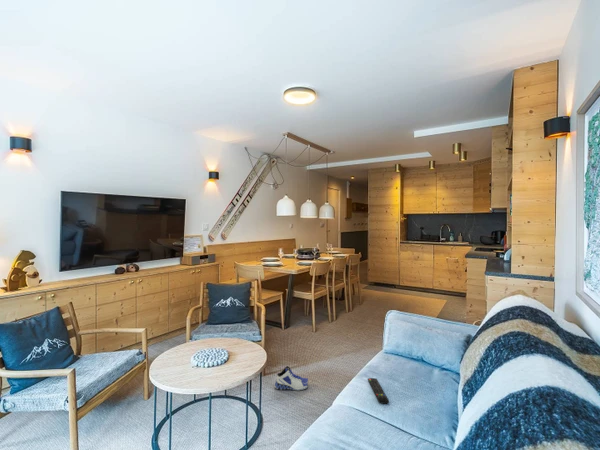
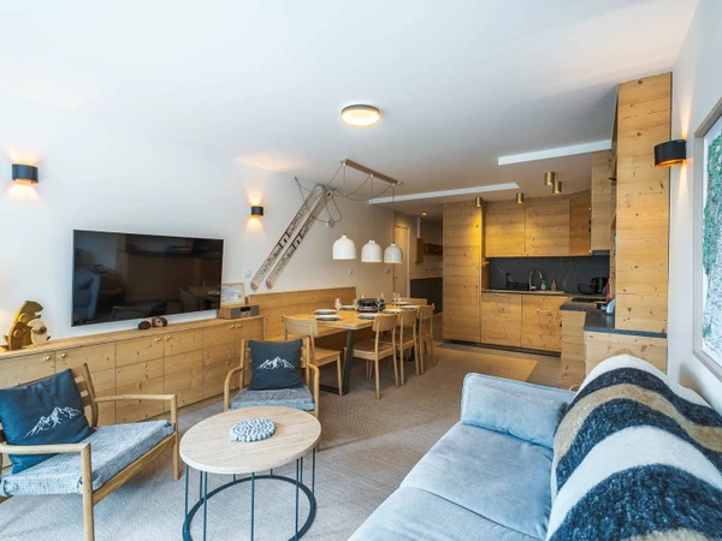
- sneaker [274,365,309,391]
- remote control [367,377,390,405]
